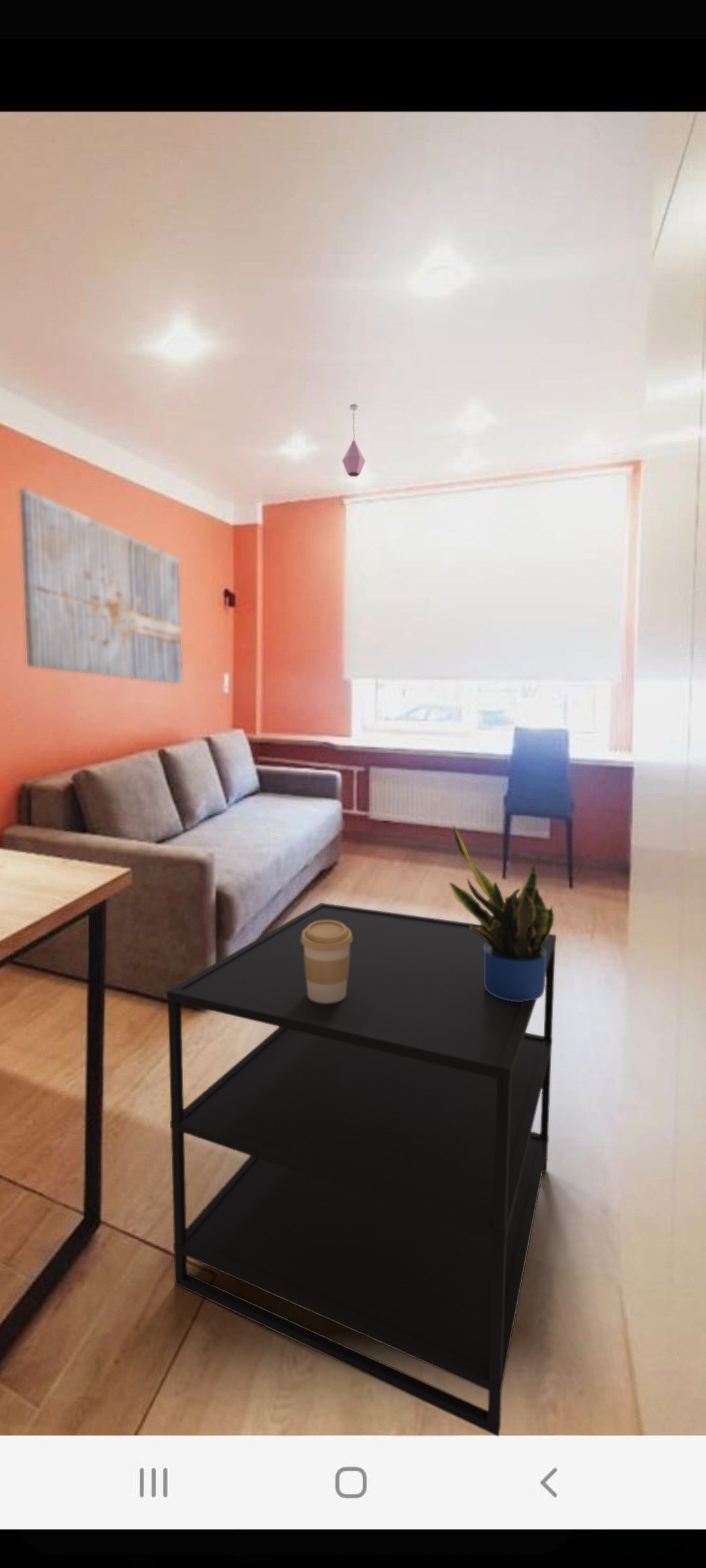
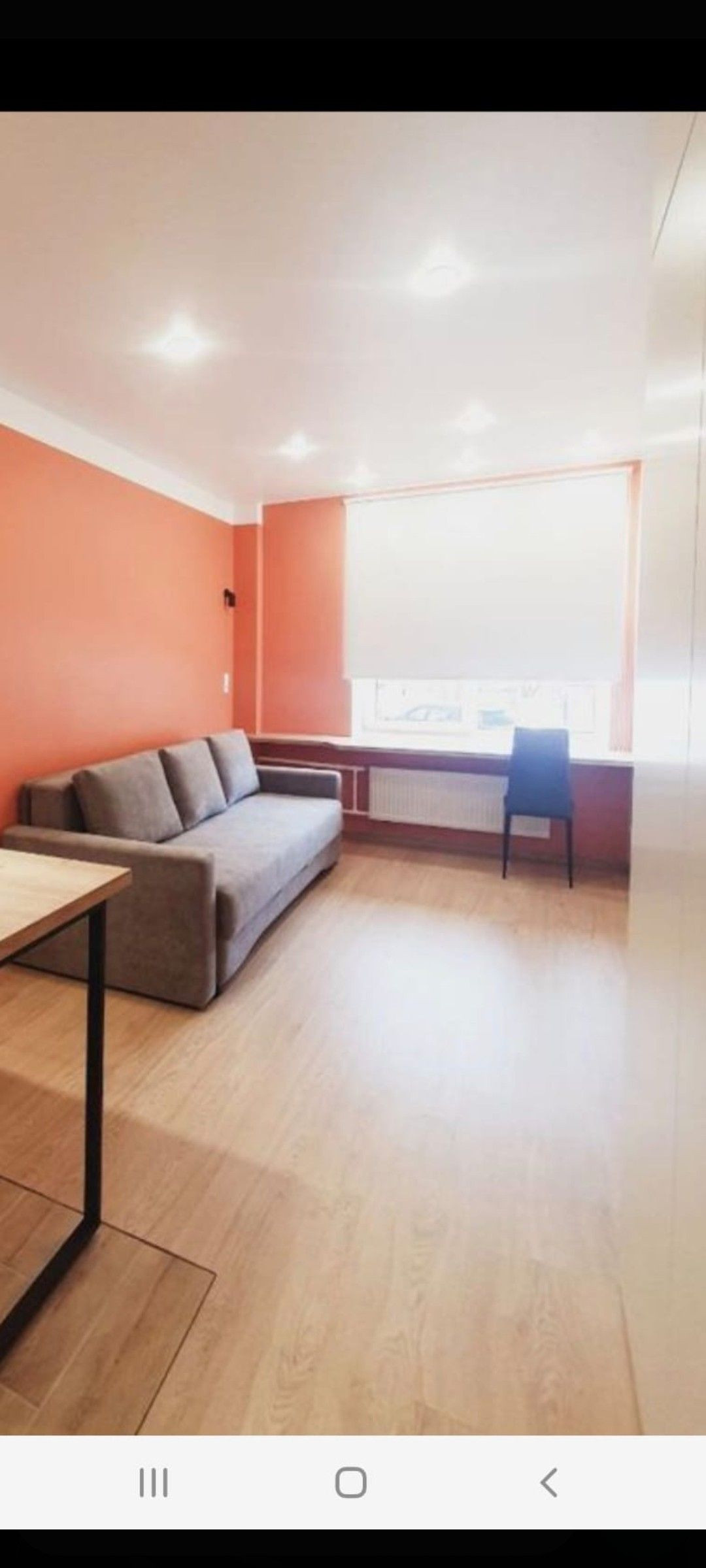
- pendant light [342,403,366,478]
- potted plant [448,825,555,1002]
- wall art [18,488,182,684]
- side table [166,902,557,1437]
- coffee cup [301,920,352,1003]
